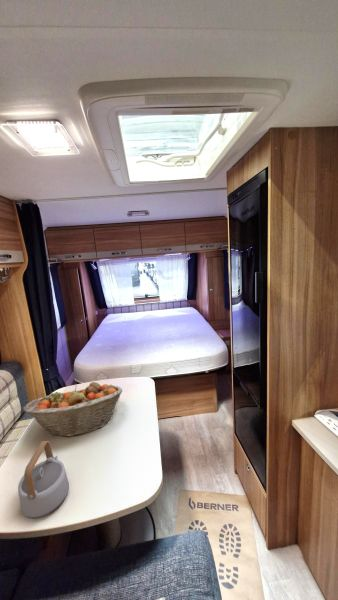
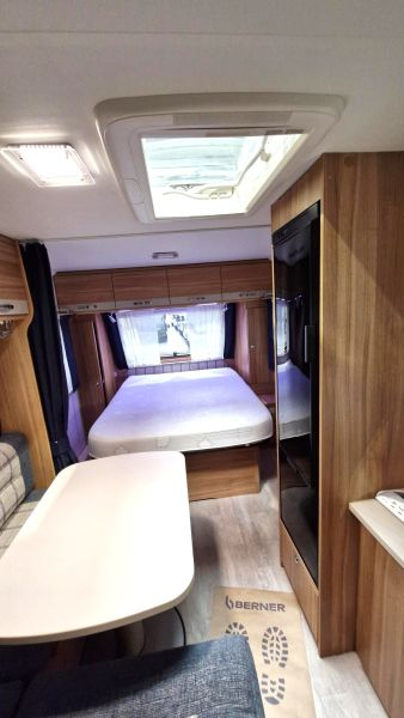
- fruit basket [22,381,123,438]
- teapot [17,440,70,519]
